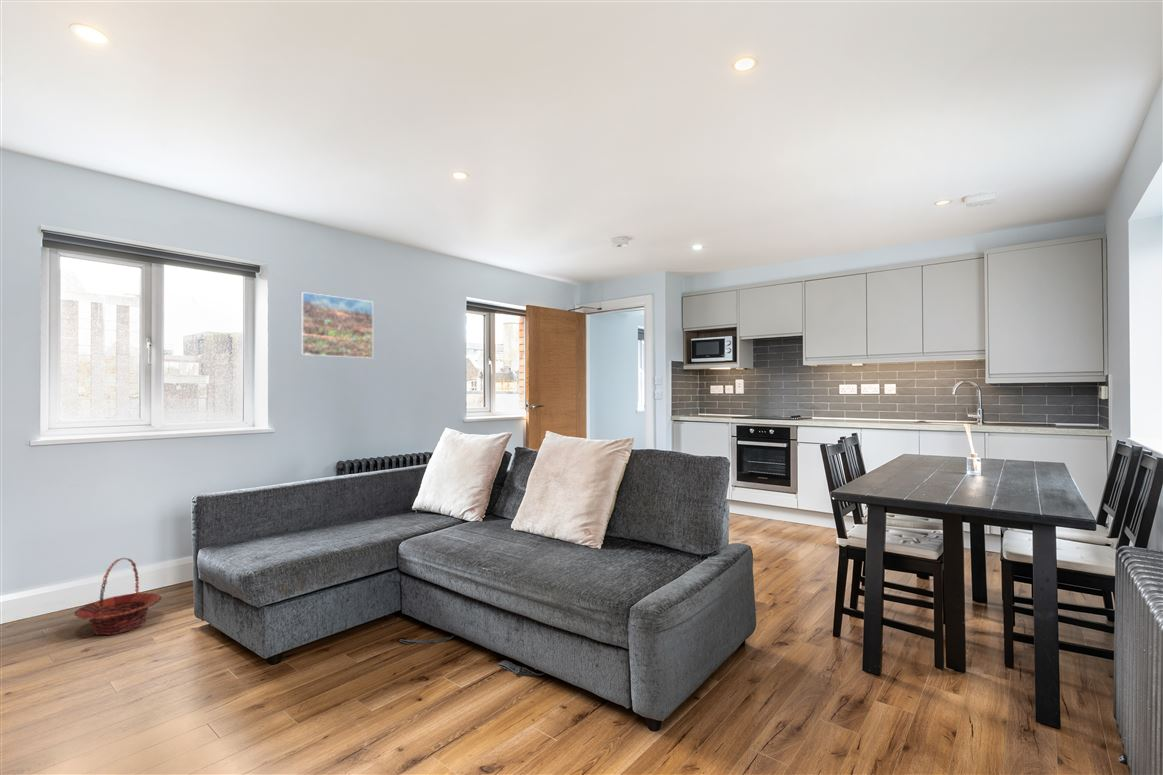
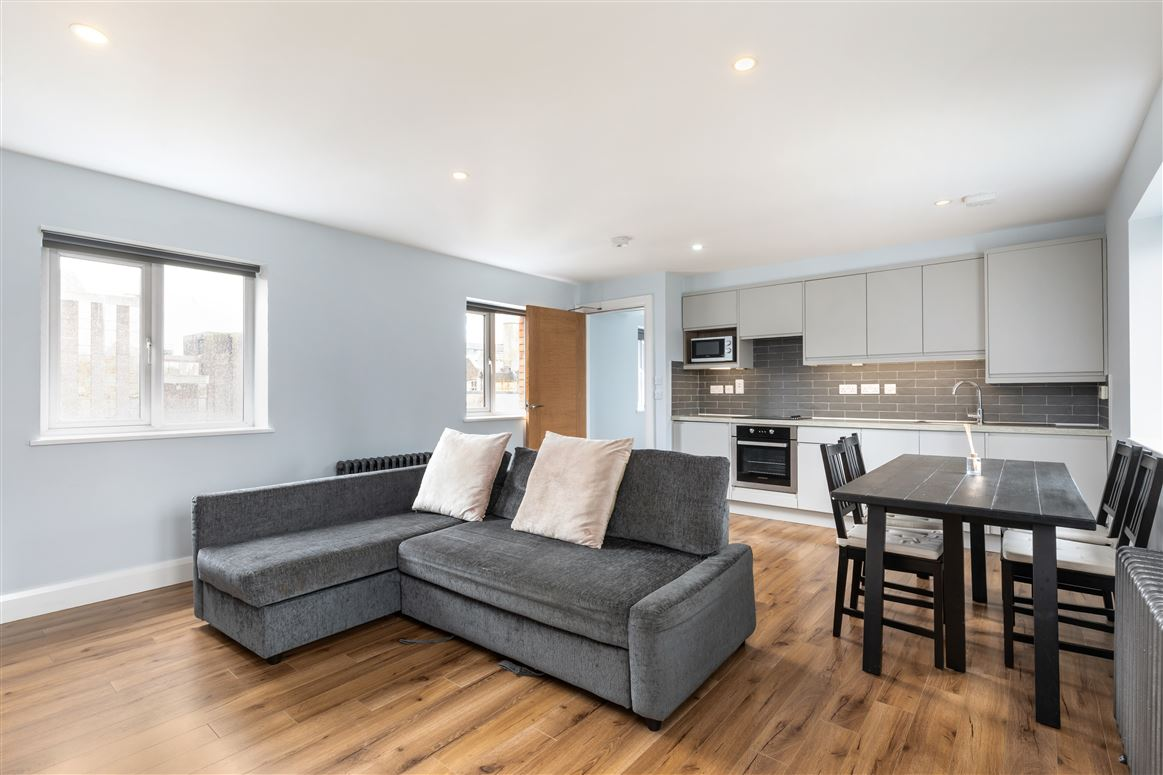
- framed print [299,291,374,359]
- basket [73,557,163,636]
